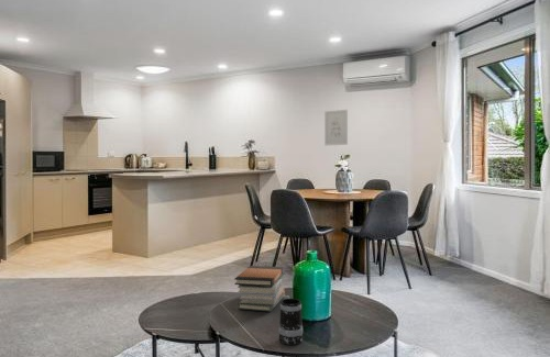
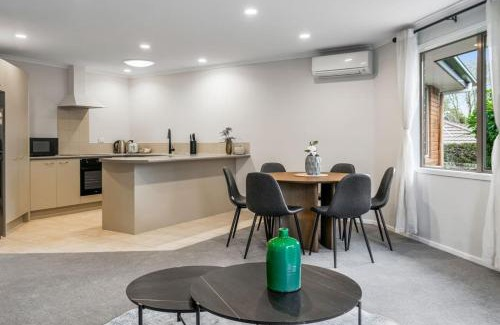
- mug [278,294,304,346]
- book stack [233,265,286,313]
- wall art [323,109,349,146]
